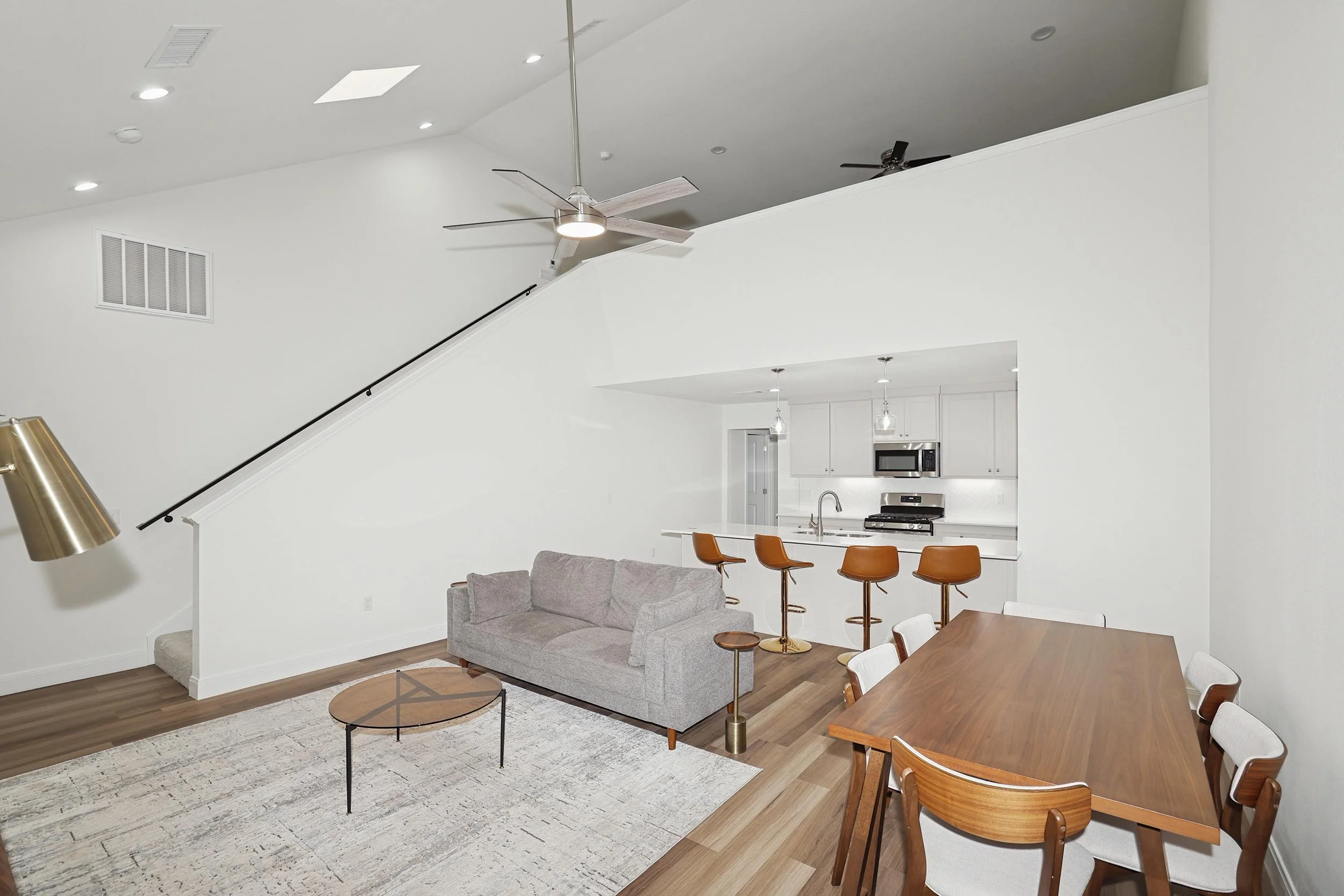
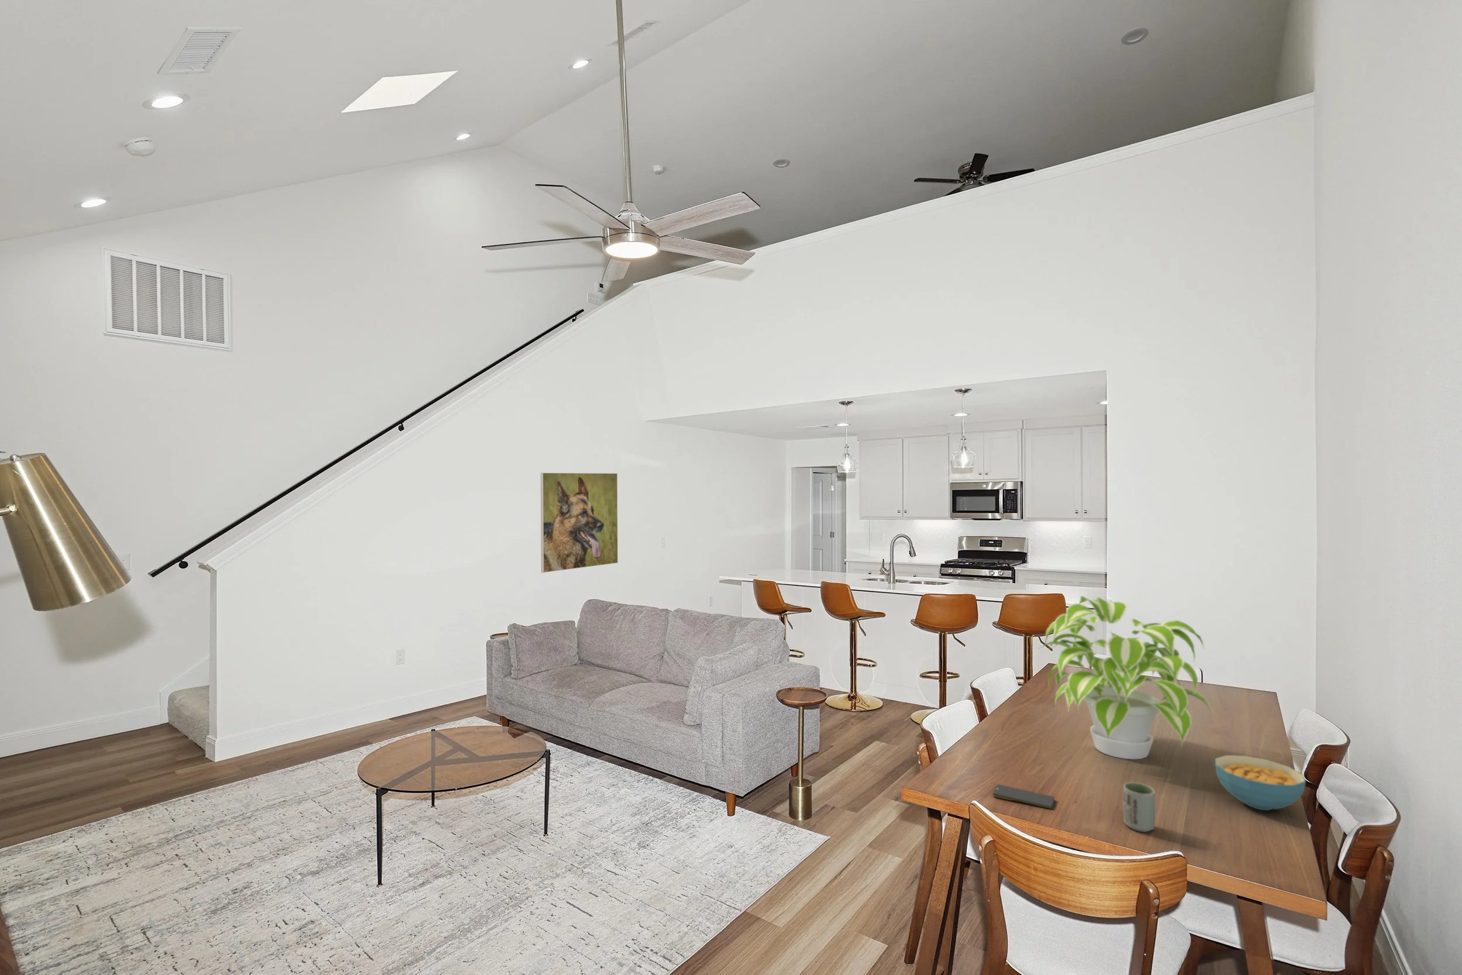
+ cereal bowl [1214,754,1306,811]
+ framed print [541,472,618,573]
+ plant [1039,595,1215,760]
+ cup [1123,782,1155,832]
+ smartphone [992,783,1055,810]
